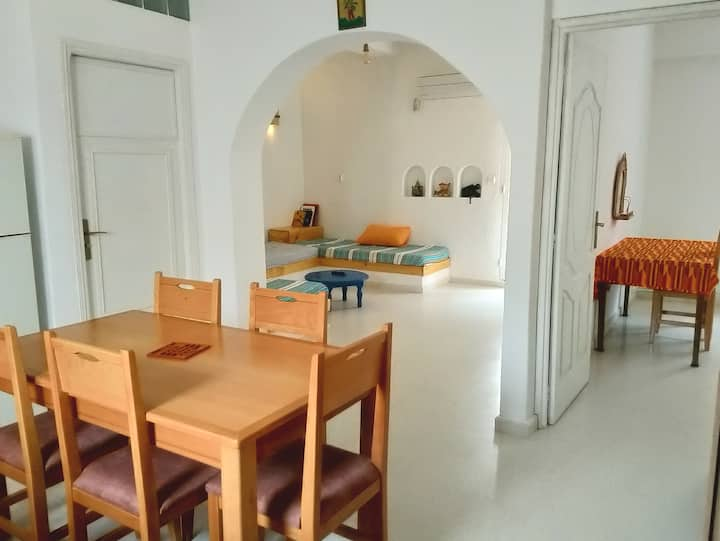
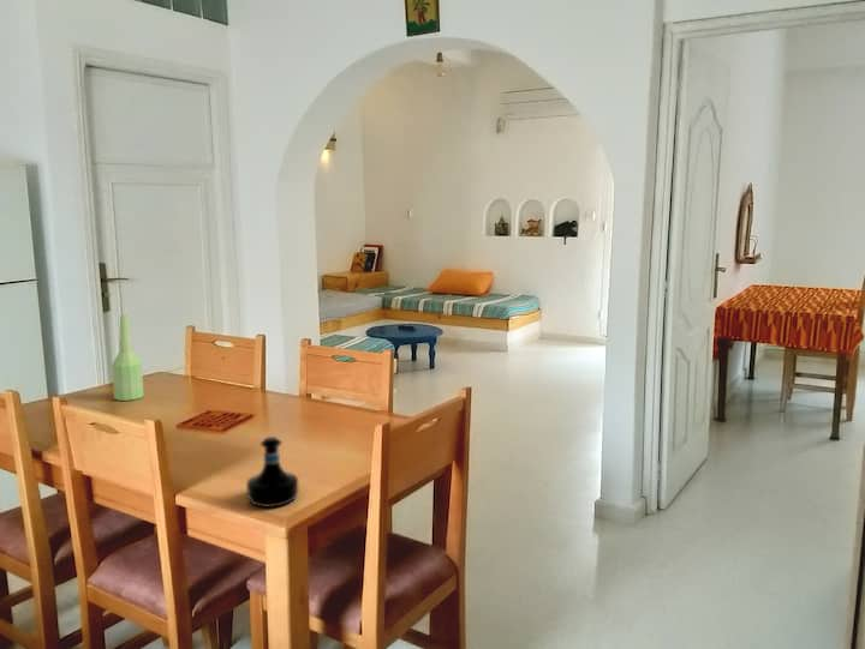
+ tequila bottle [245,435,300,509]
+ bottle [111,314,145,402]
